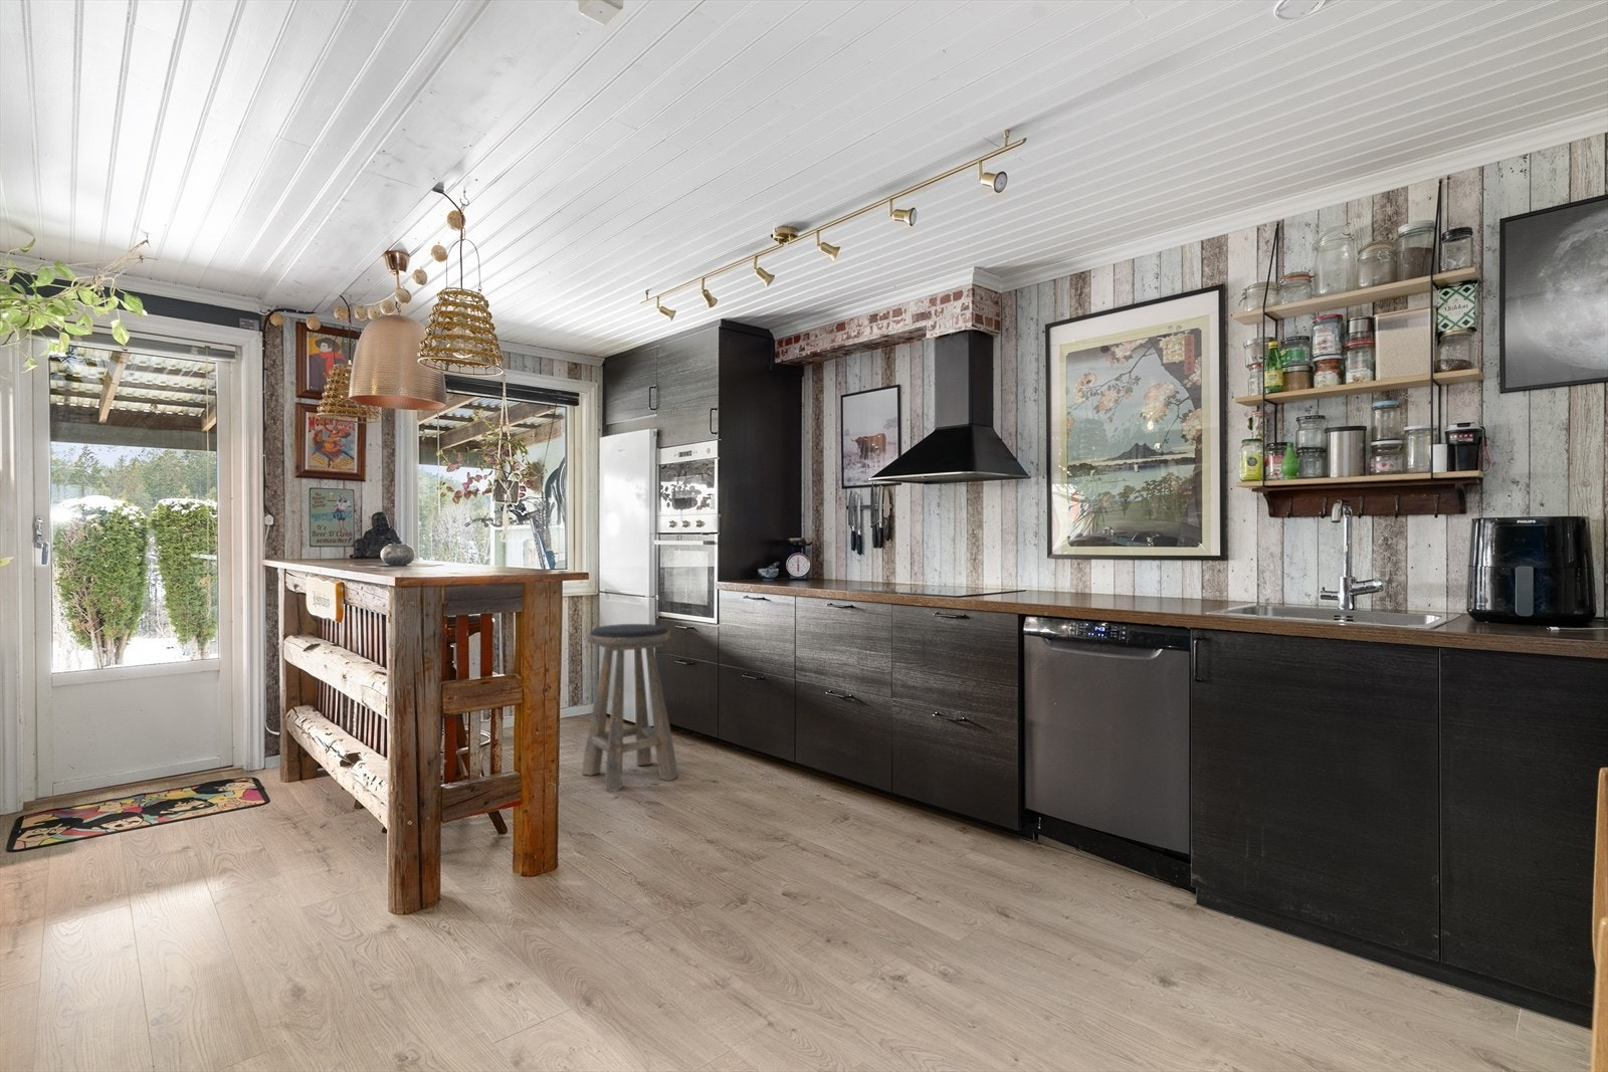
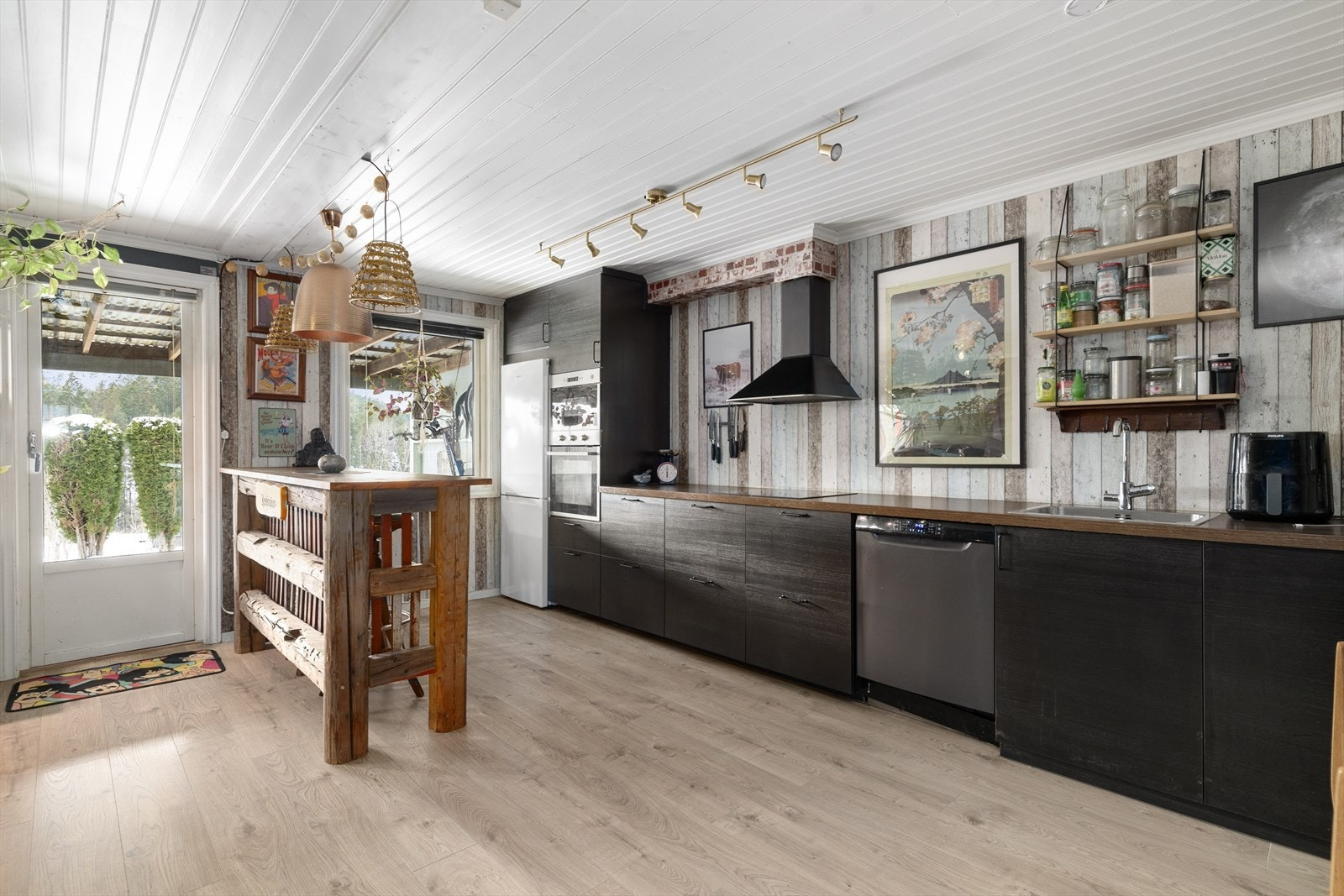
- stool [581,623,680,793]
